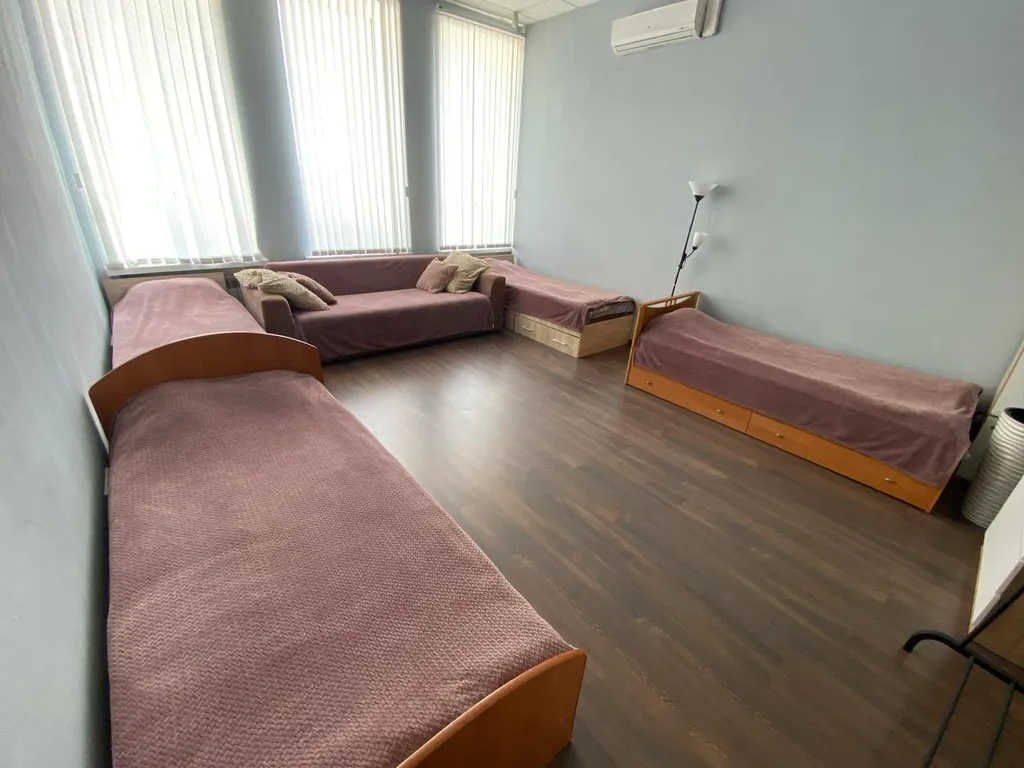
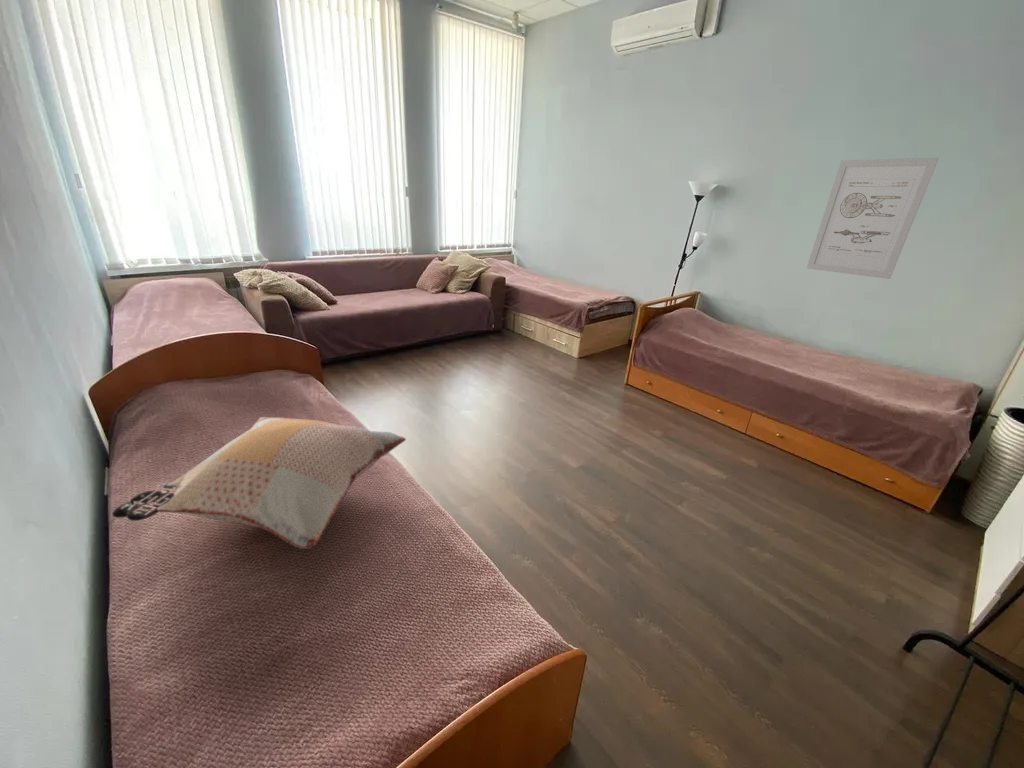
+ decorative pillow [111,416,407,550]
+ wall art [806,157,940,280]
